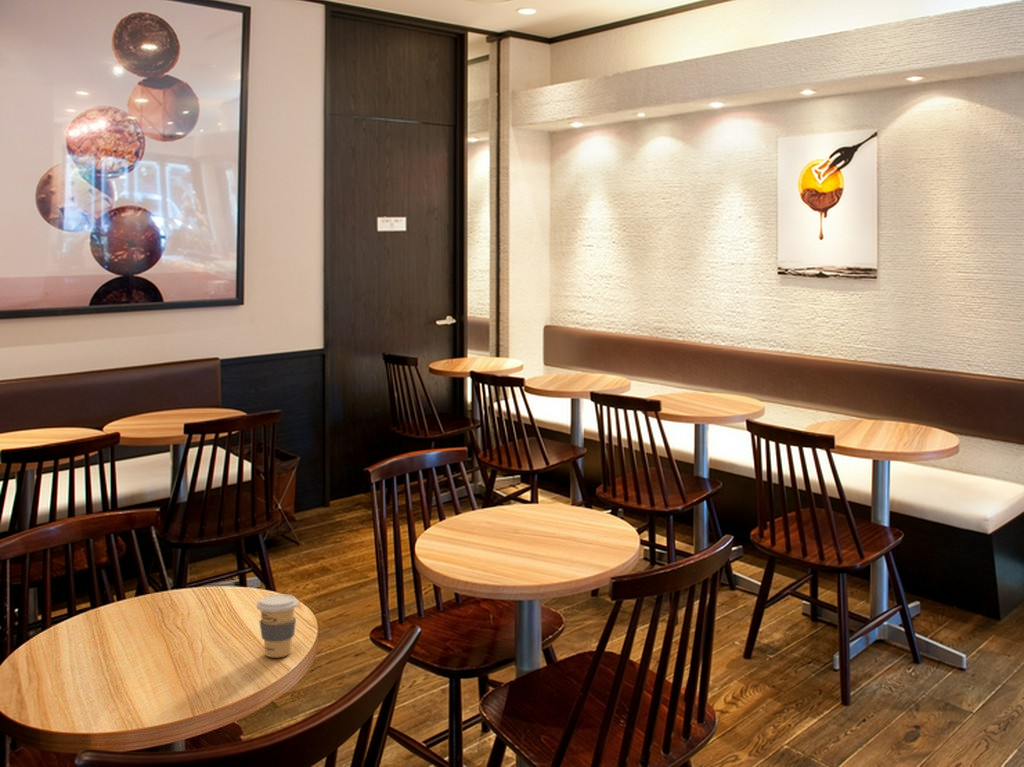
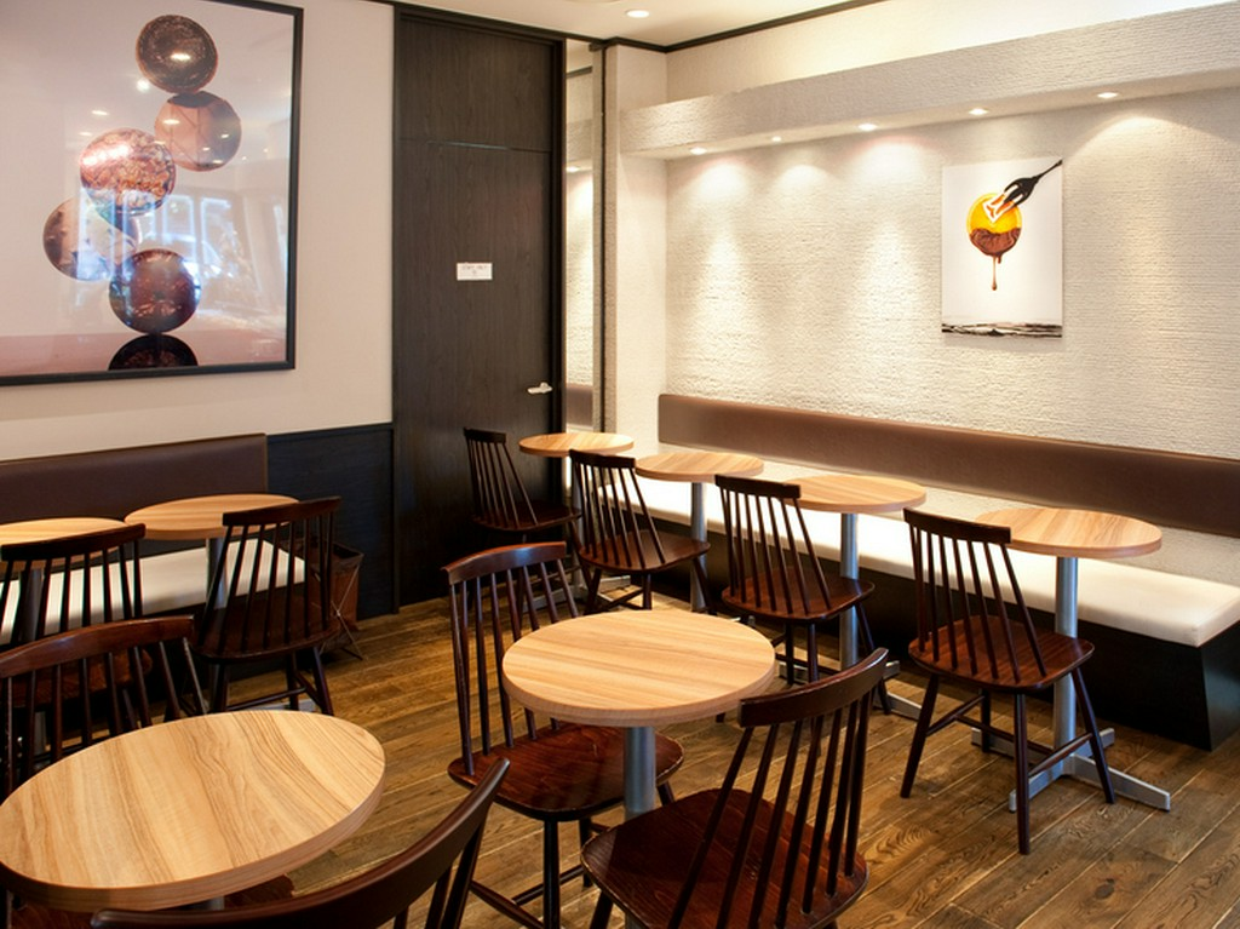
- coffee cup [256,593,300,658]
